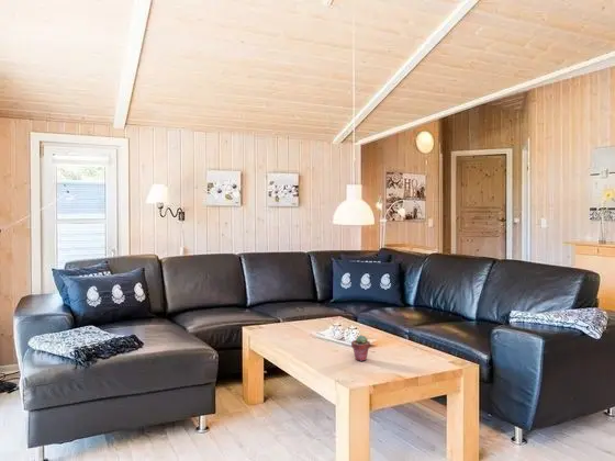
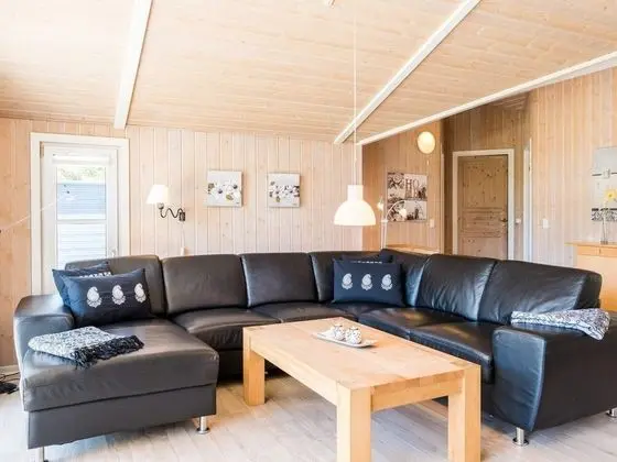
- potted succulent [350,335,371,362]
